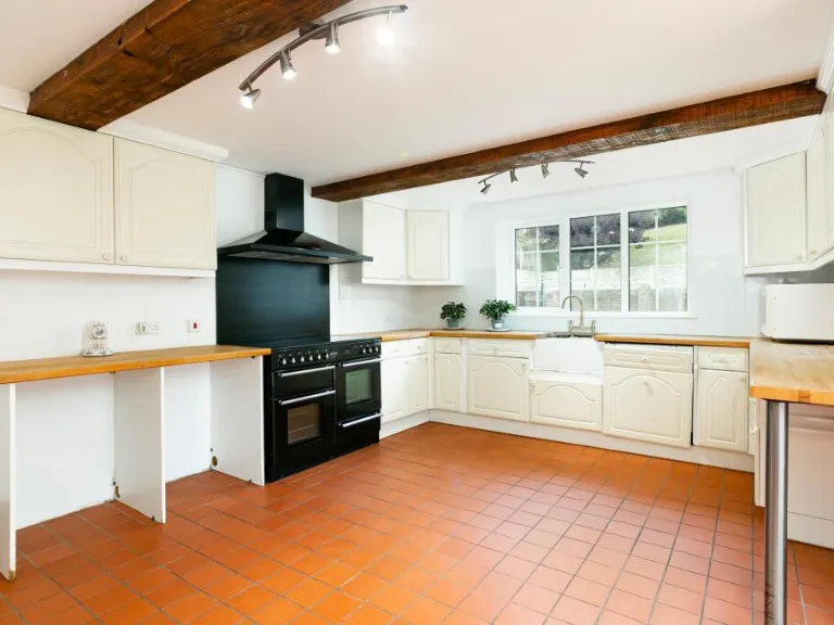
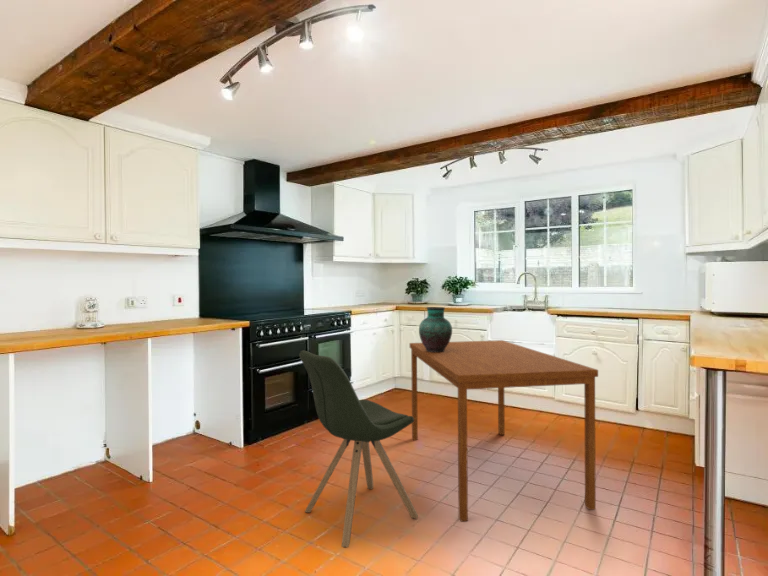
+ chair [298,350,419,549]
+ vase [418,306,453,353]
+ dining table [409,339,599,523]
